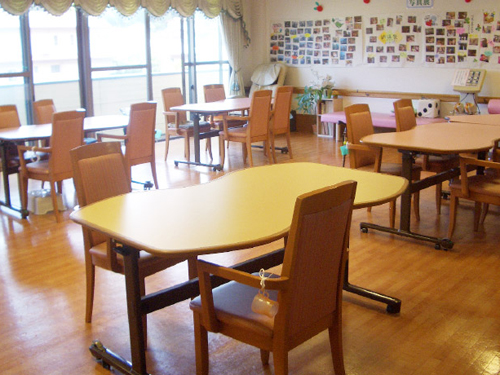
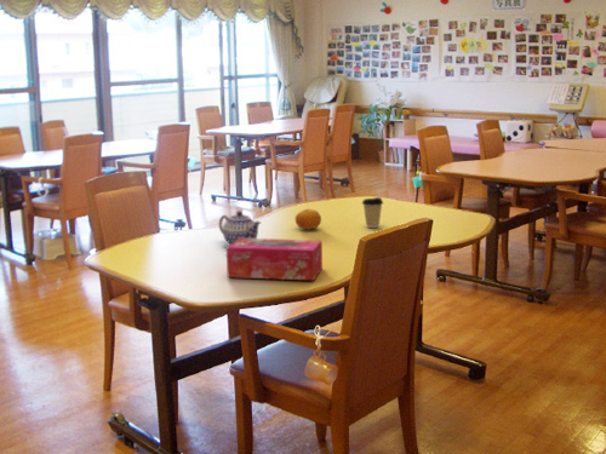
+ teapot [218,209,262,246]
+ tissue box [225,237,324,282]
+ coffee cup [361,196,384,229]
+ fruit [295,208,322,231]
